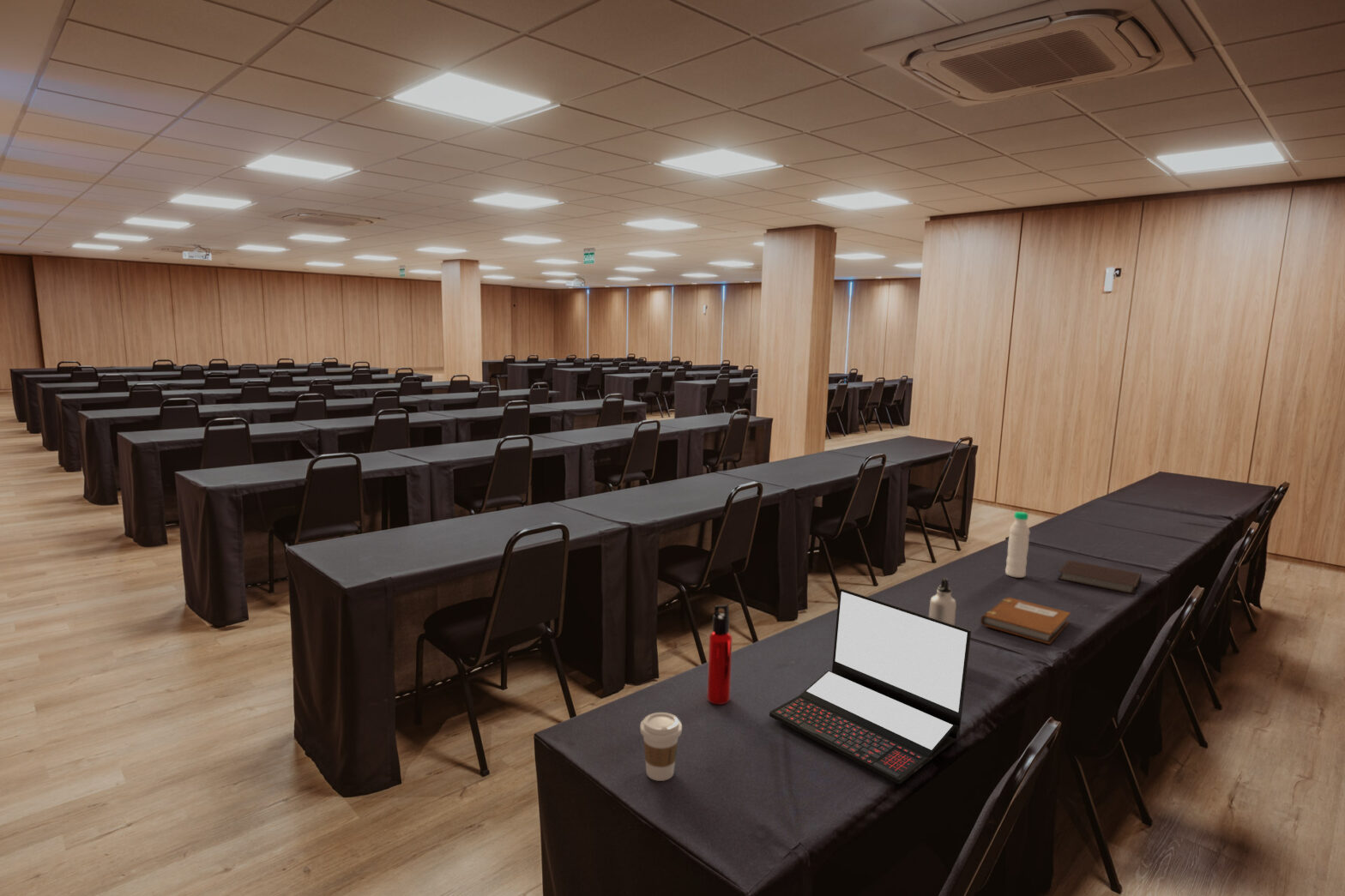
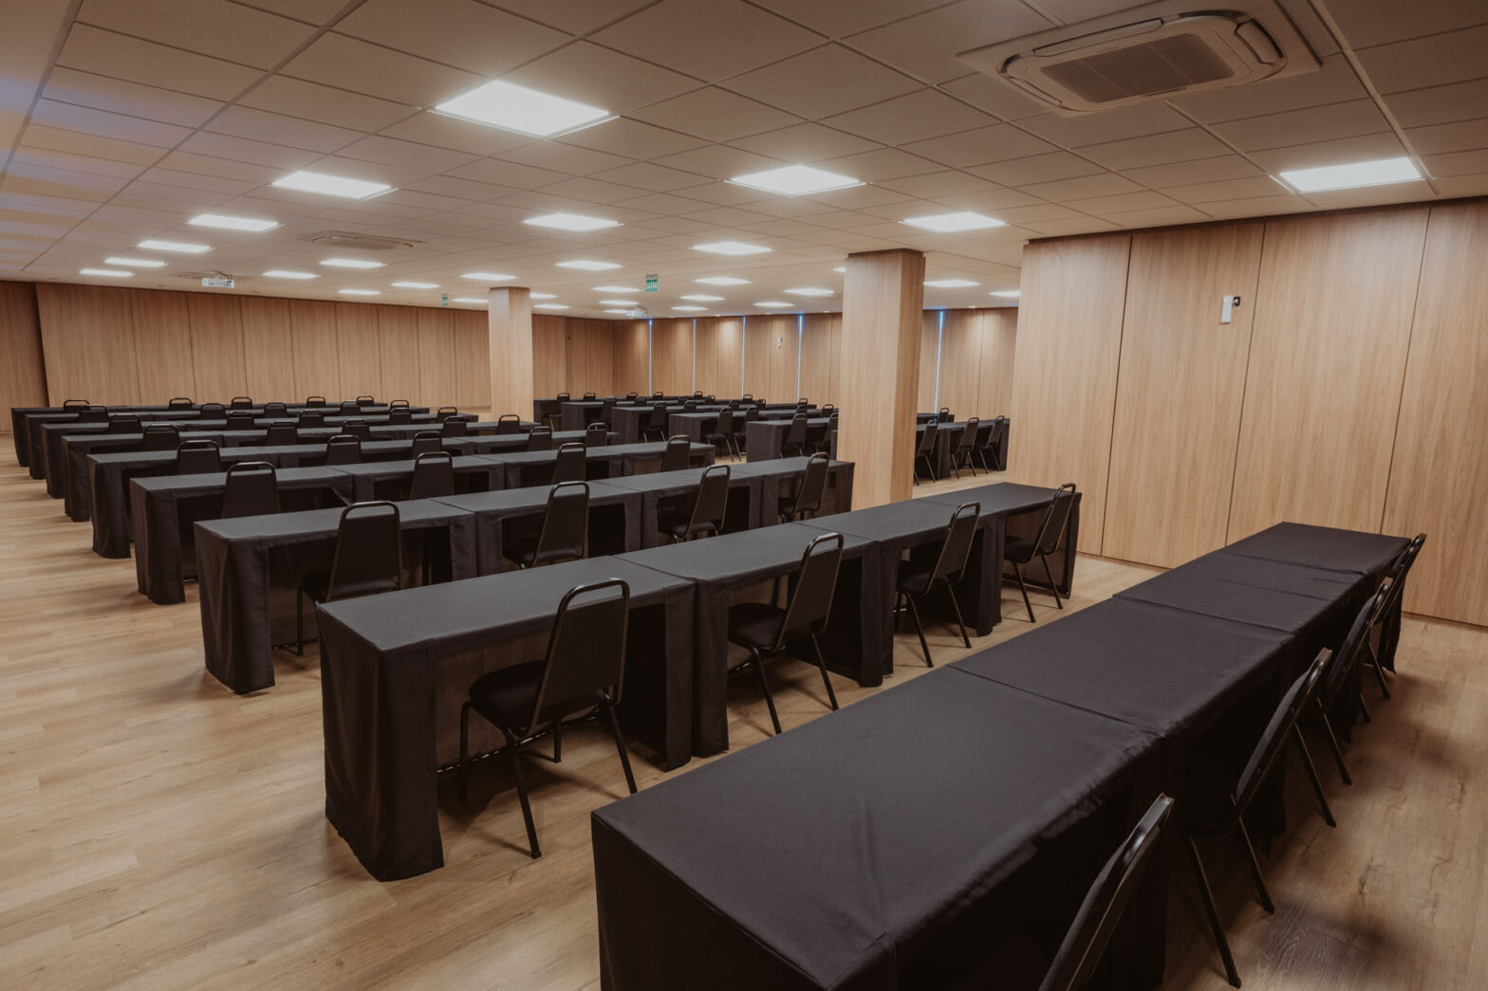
- notebook [980,597,1071,645]
- water bottle [706,604,733,706]
- laptop [769,588,972,785]
- water bottle [928,577,957,625]
- water bottle [1004,511,1031,579]
- notebook [1057,559,1143,595]
- coffee cup [639,712,683,782]
